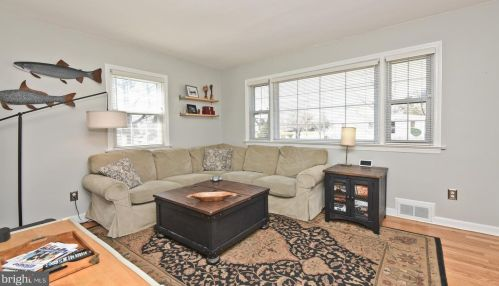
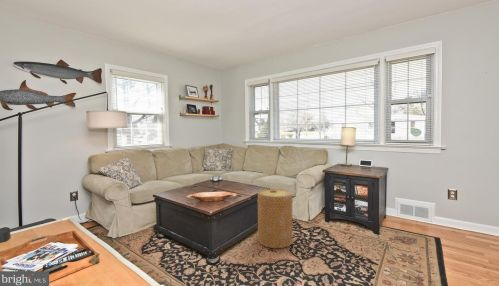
+ basket [256,188,294,249]
